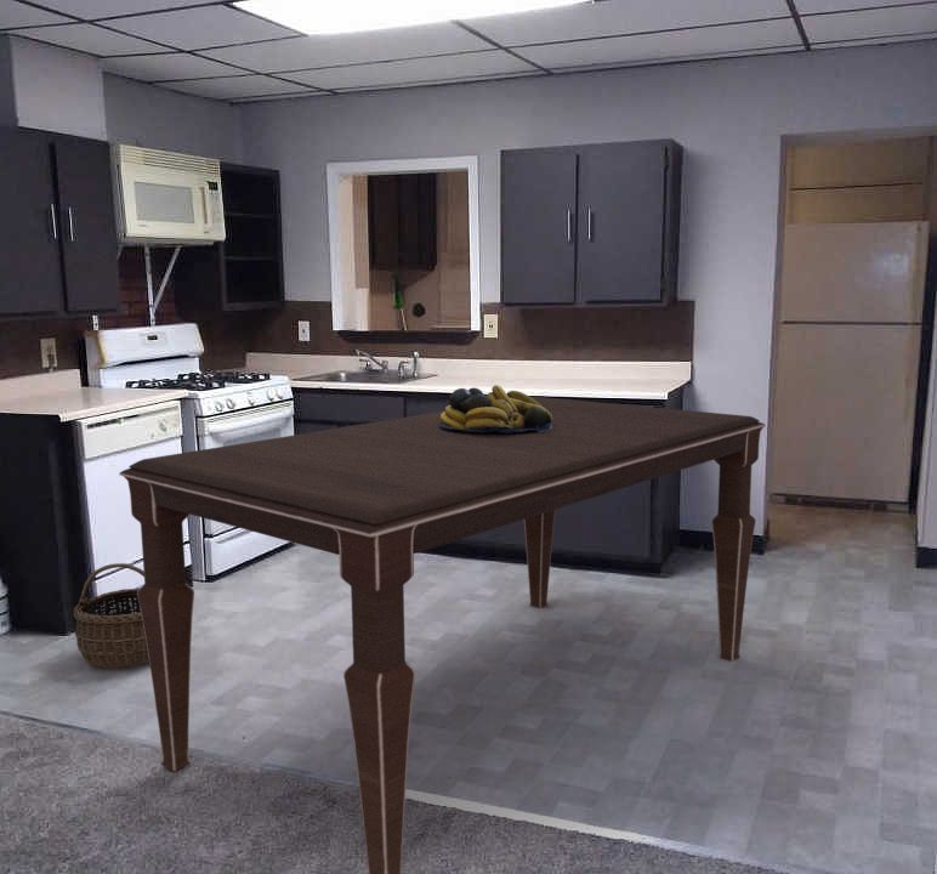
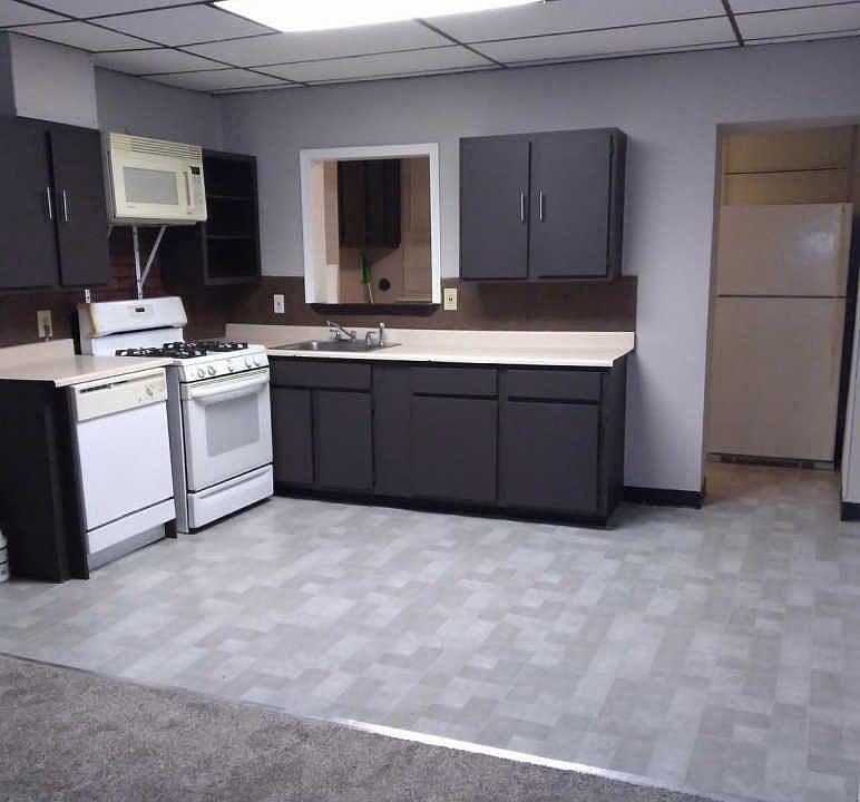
- fruit bowl [439,384,553,433]
- dining table [118,396,767,874]
- wicker basket [73,562,149,669]
